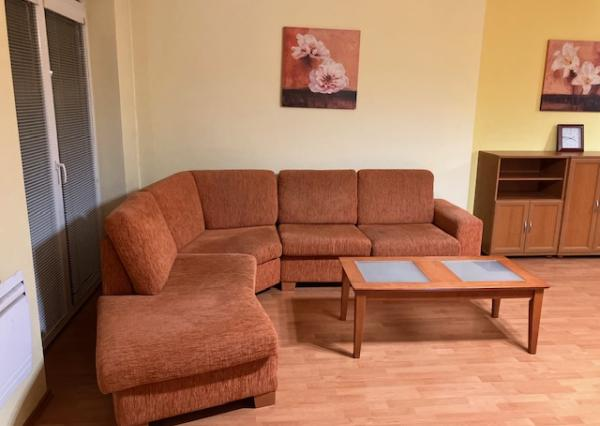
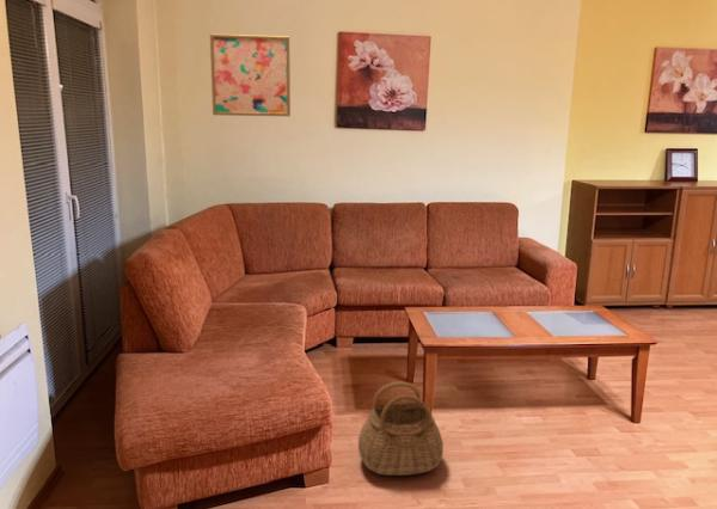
+ wall art [209,33,292,117]
+ basket [357,380,445,477]
